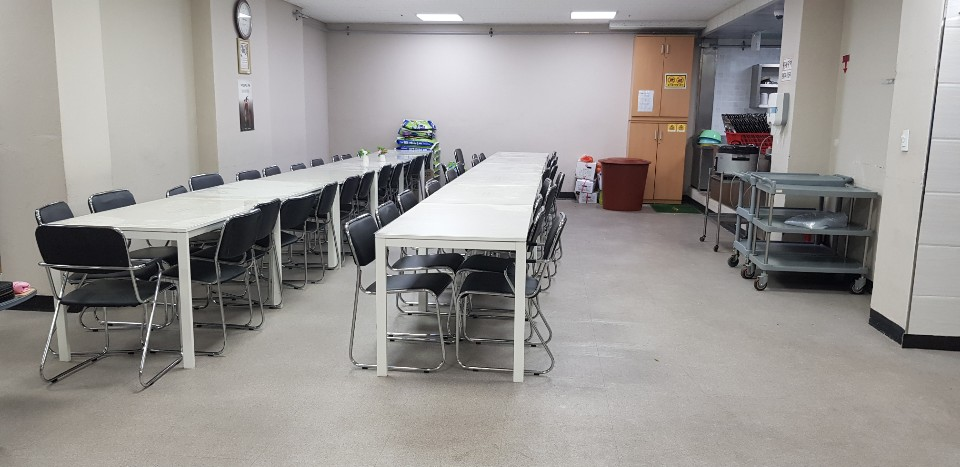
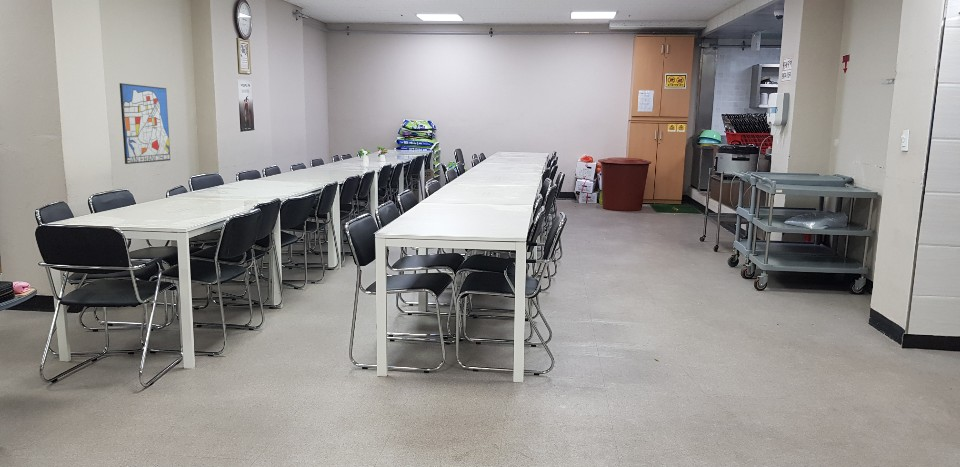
+ wall art [119,82,171,165]
